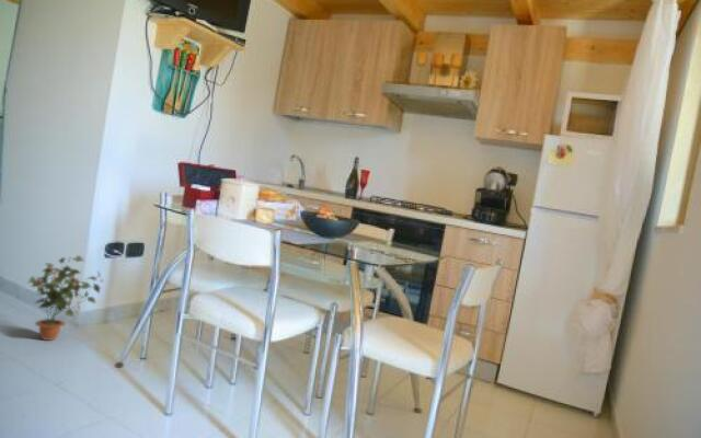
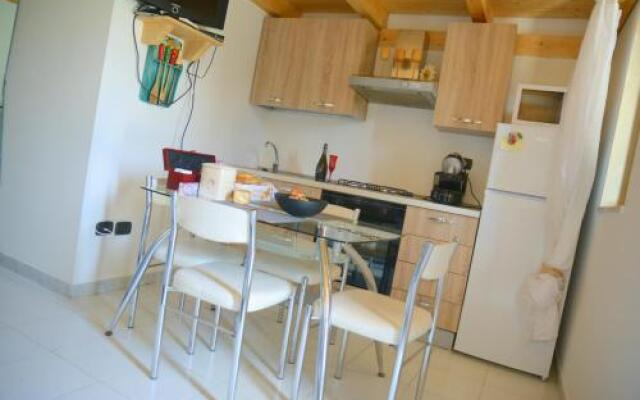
- potted plant [27,254,104,342]
